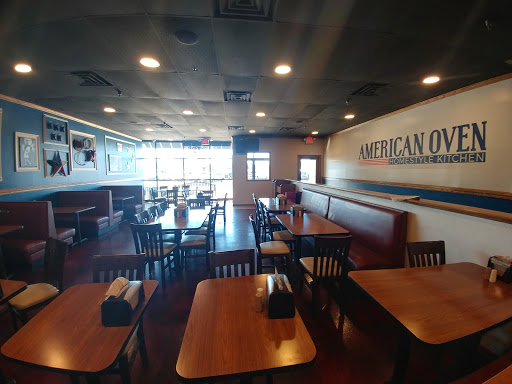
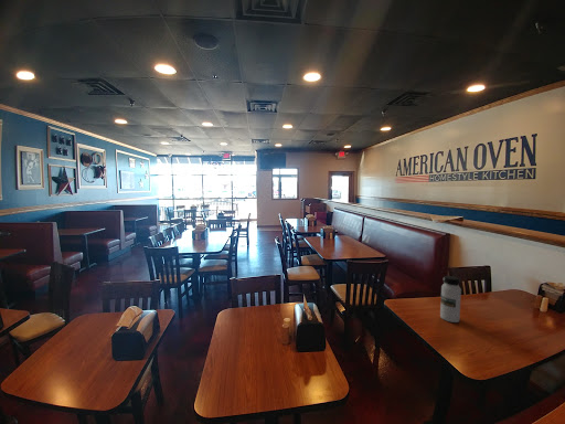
+ water bottle [439,275,462,324]
